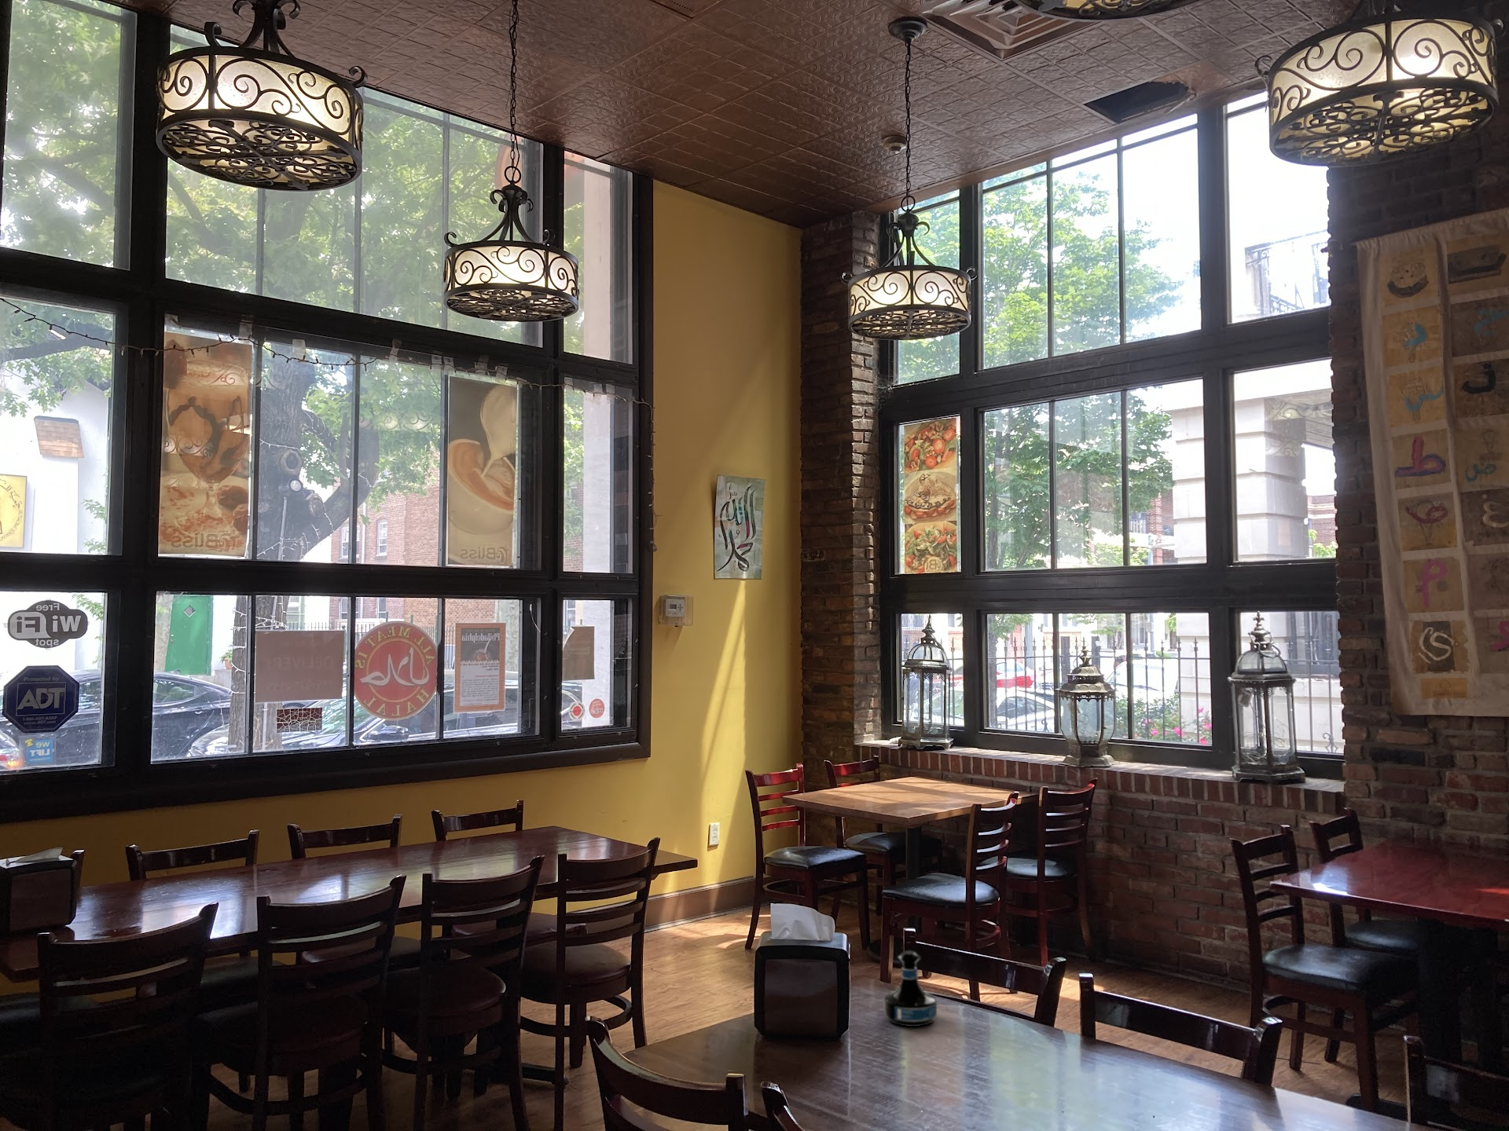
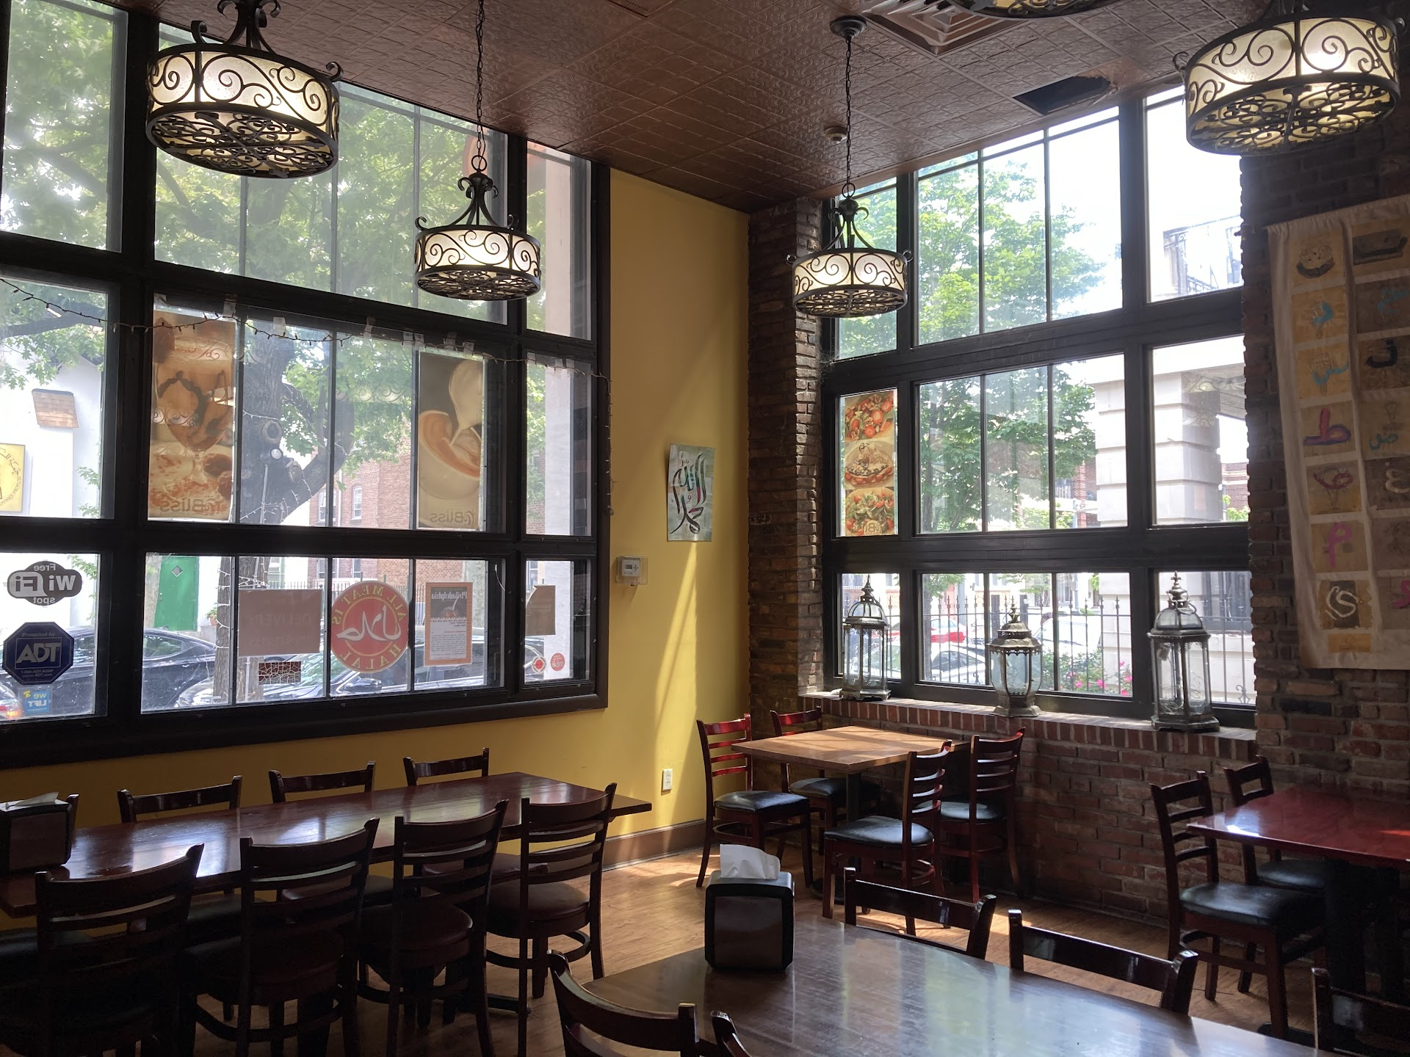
- tequila bottle [883,949,937,1028]
